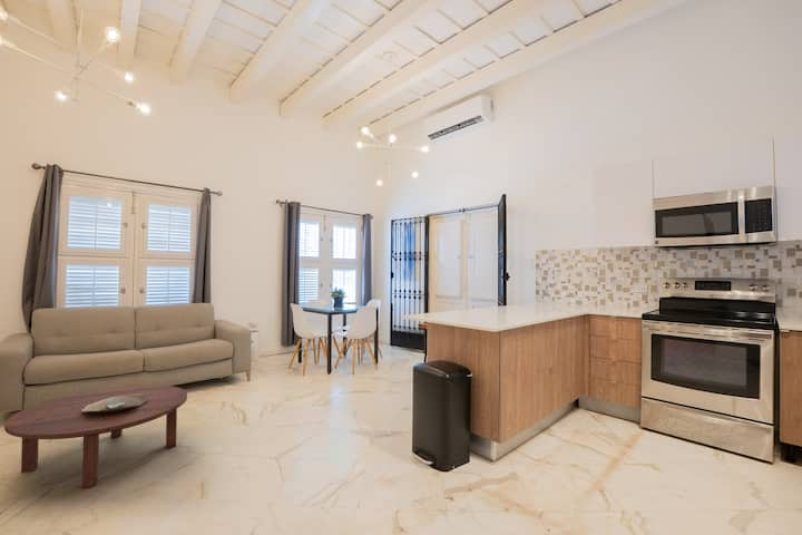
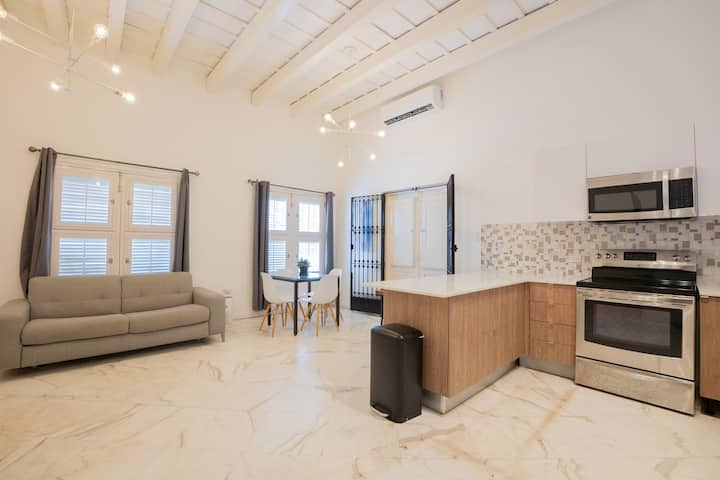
- decorative bowl [81,395,148,412]
- coffee table [3,383,188,489]
